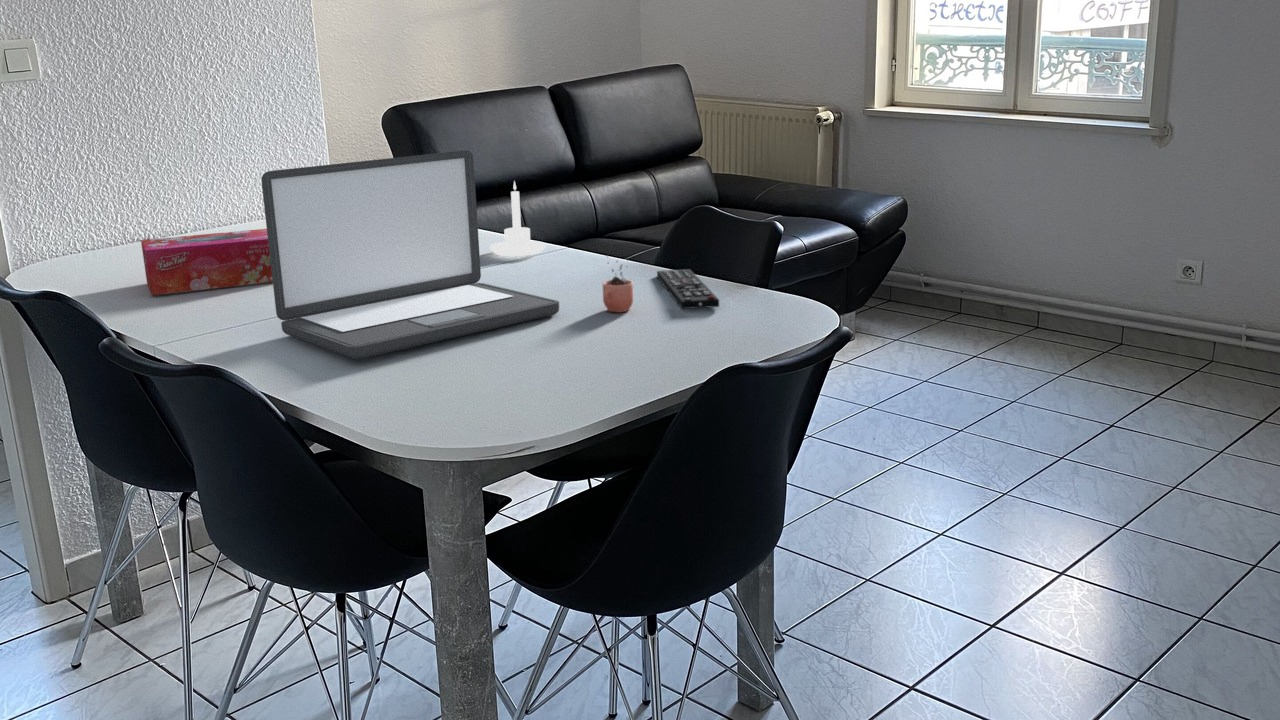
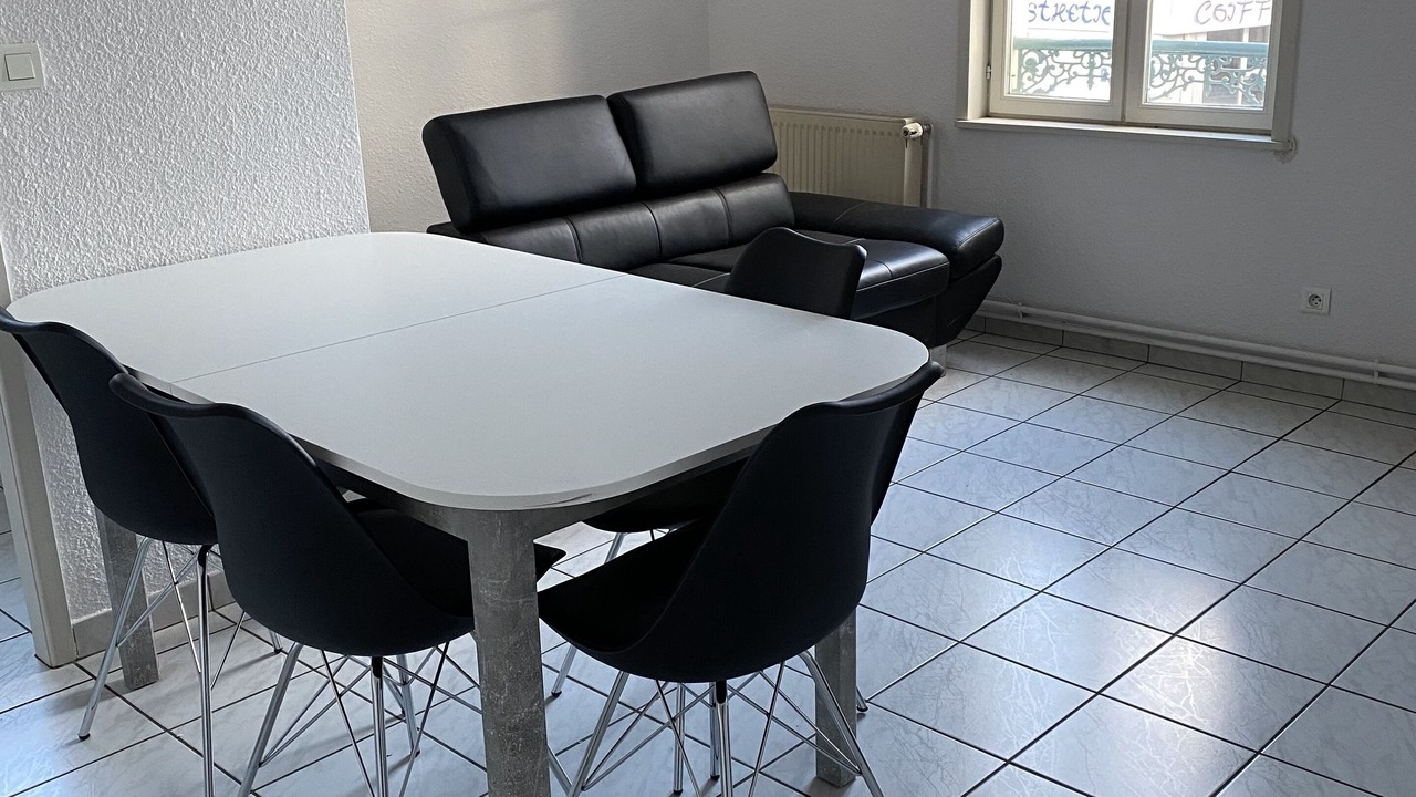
- cocoa [601,254,634,313]
- candle holder [489,180,547,257]
- laptop [260,149,560,360]
- tissue box [140,228,273,296]
- remote control [656,268,720,310]
